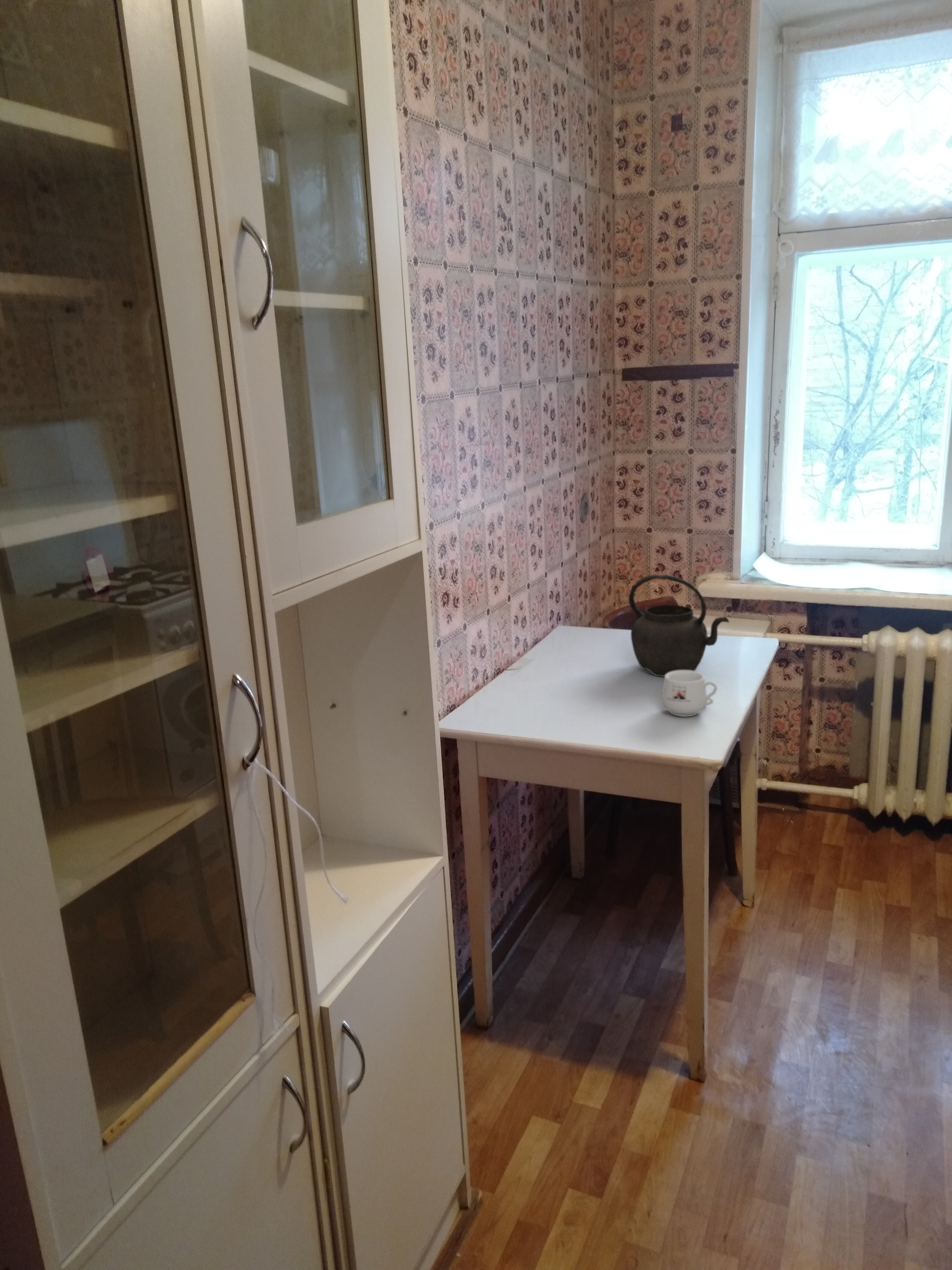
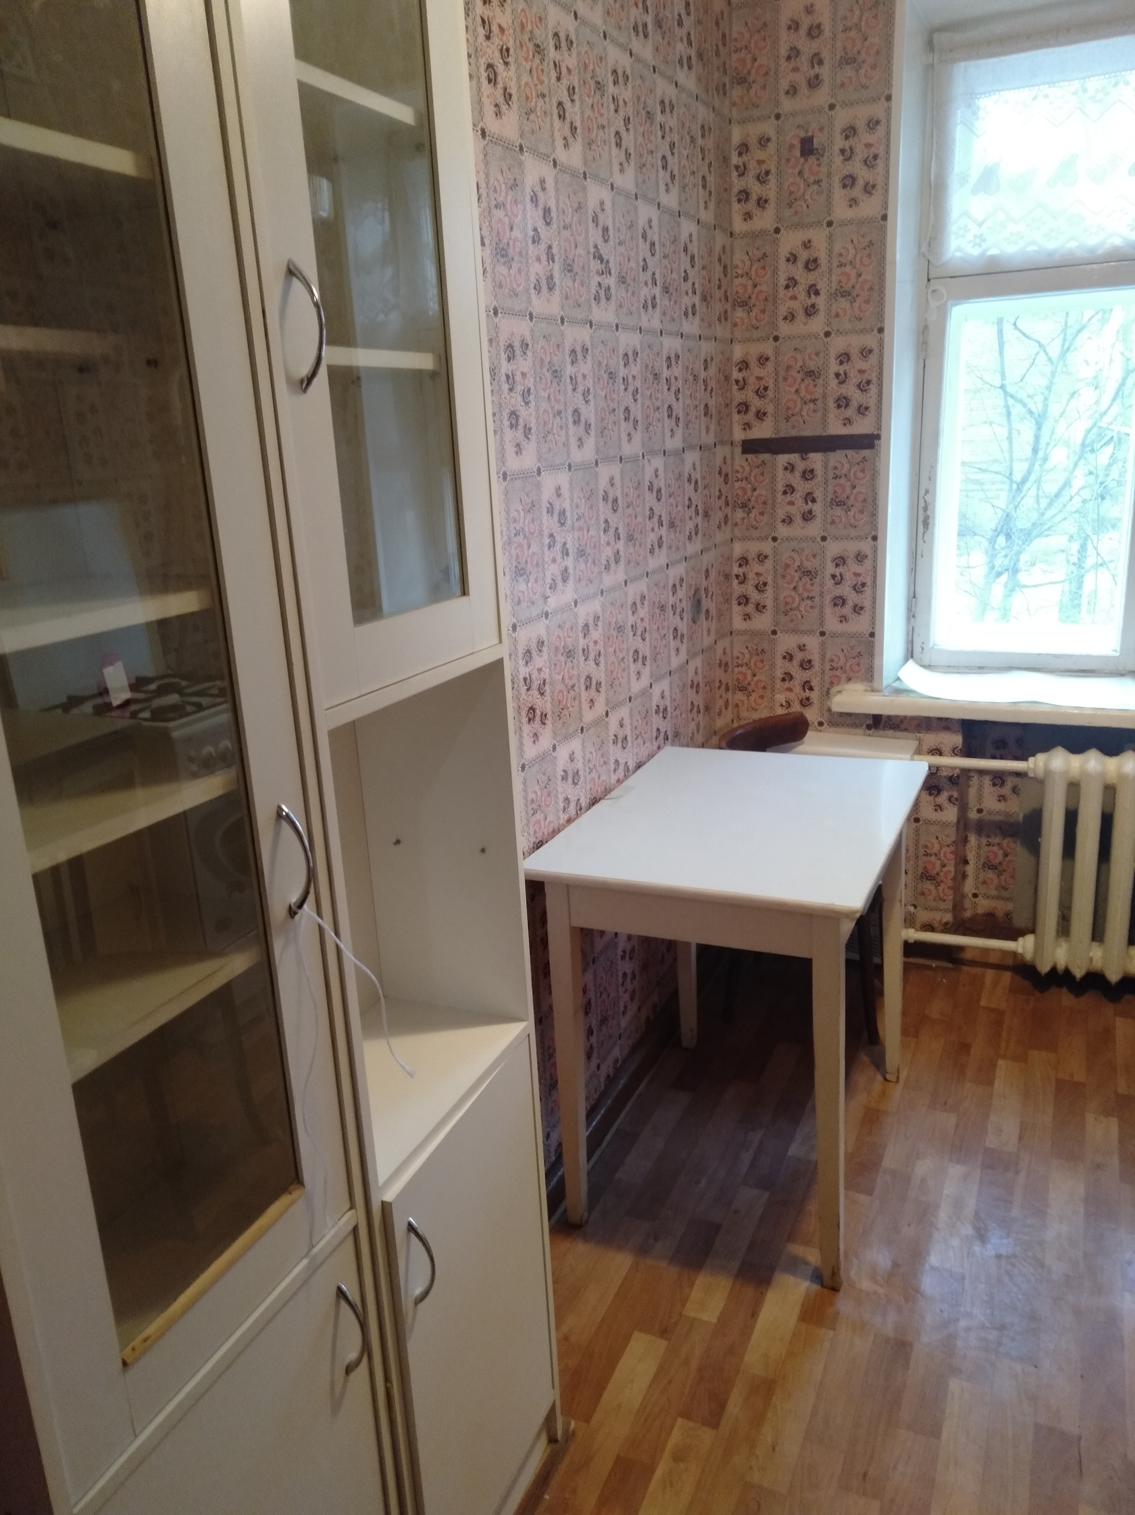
- mug [661,670,718,717]
- kettle [628,574,730,677]
